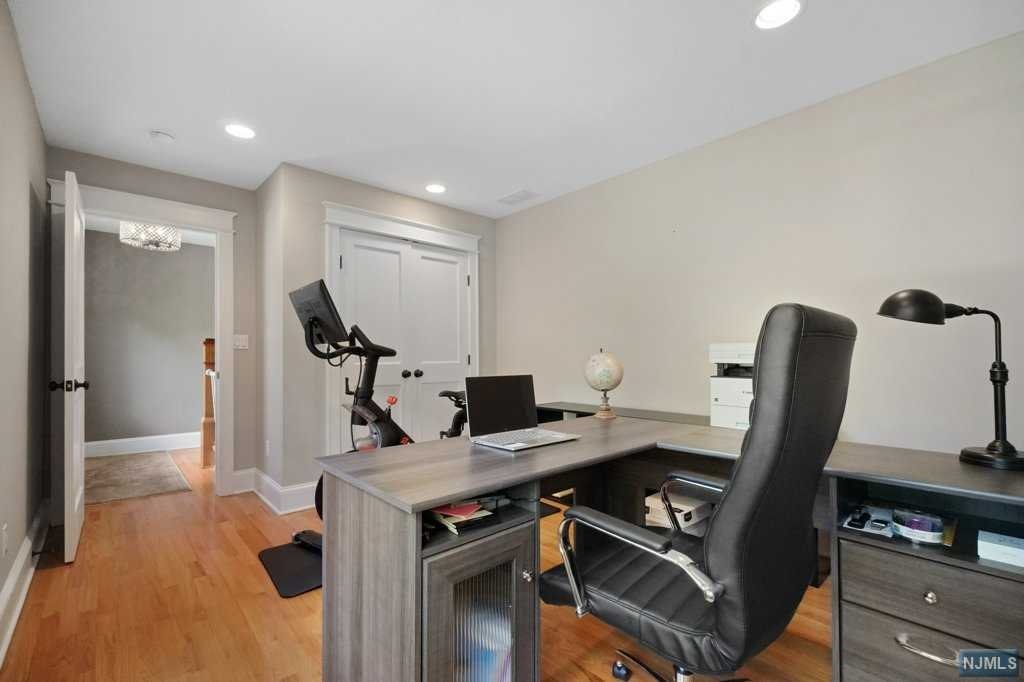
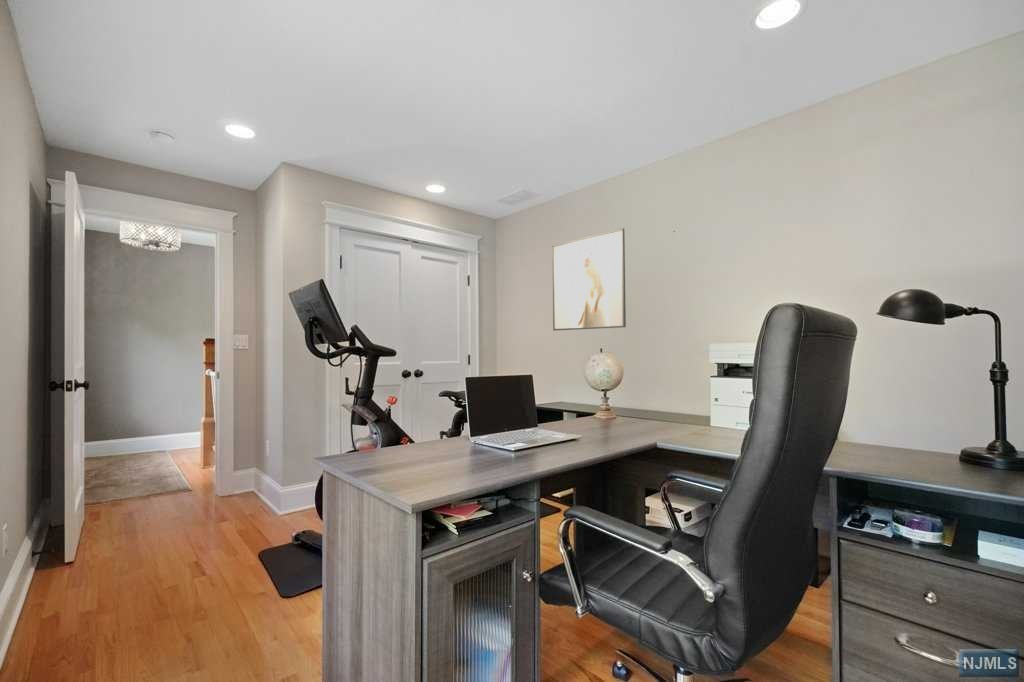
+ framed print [551,227,627,331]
